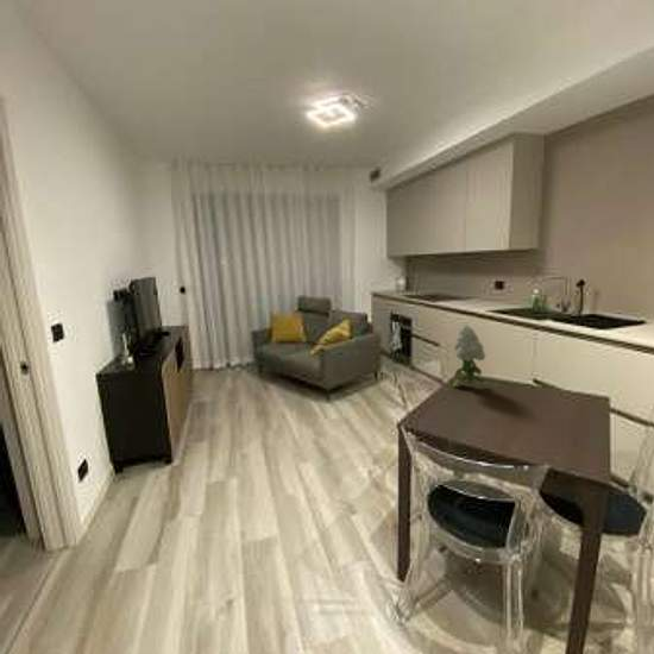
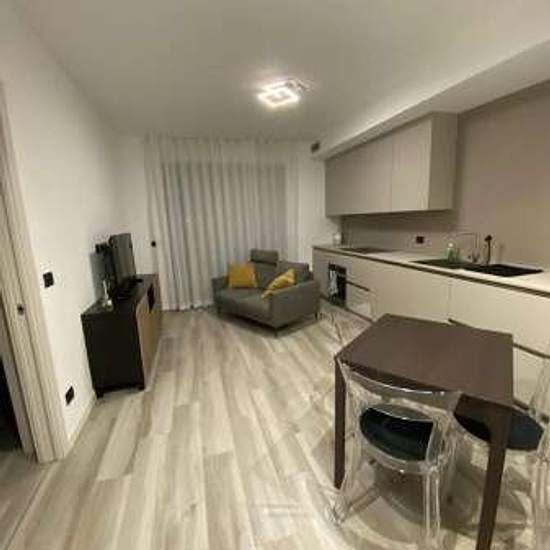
- flower [452,323,488,388]
